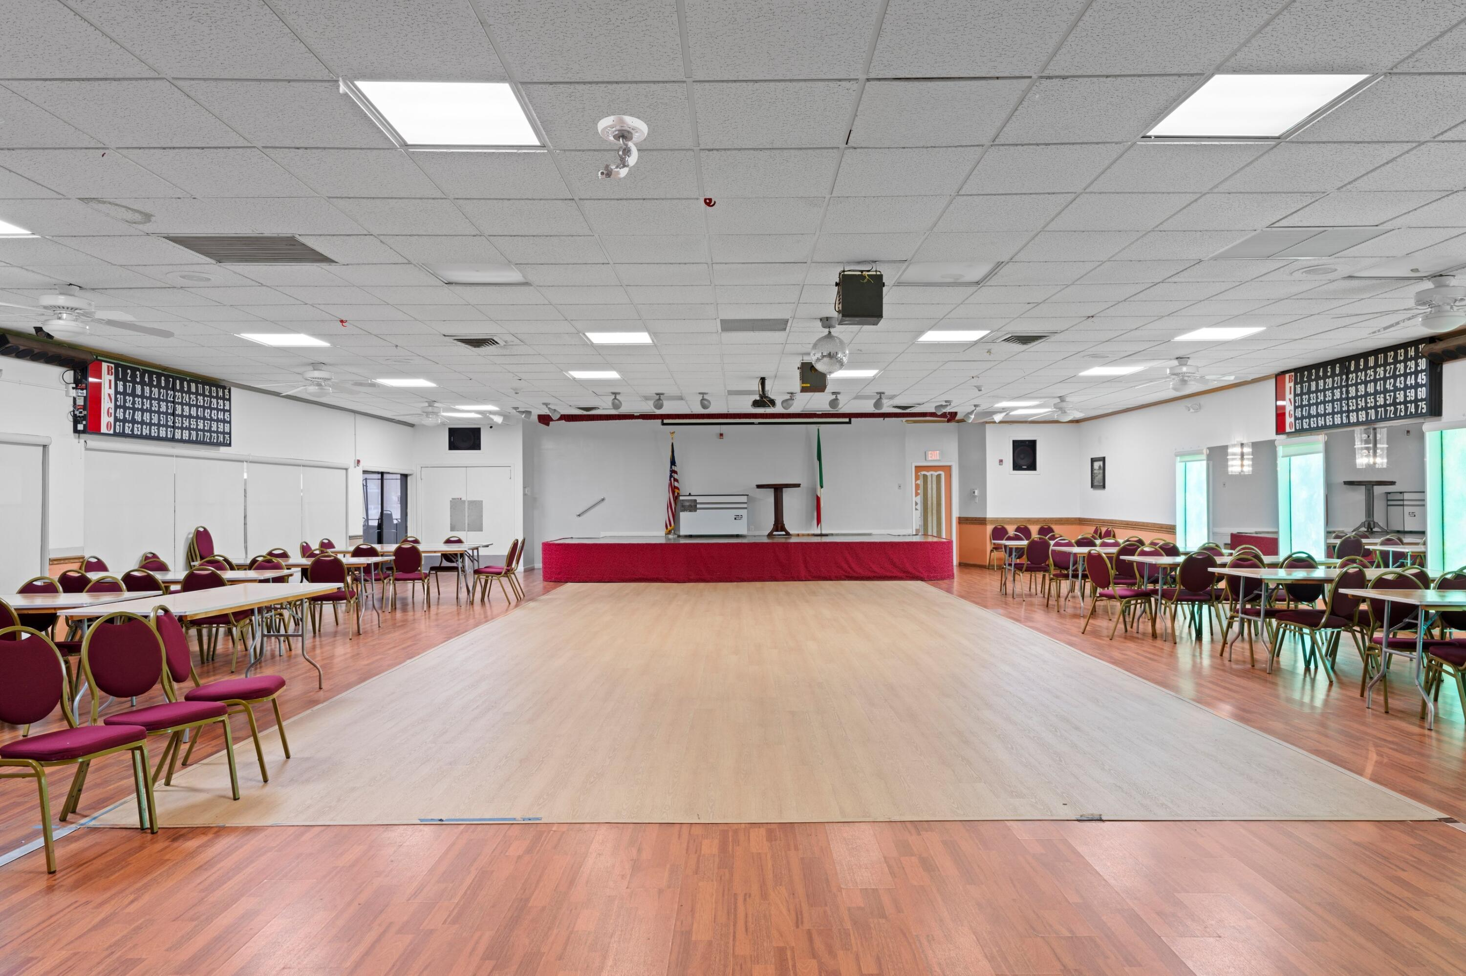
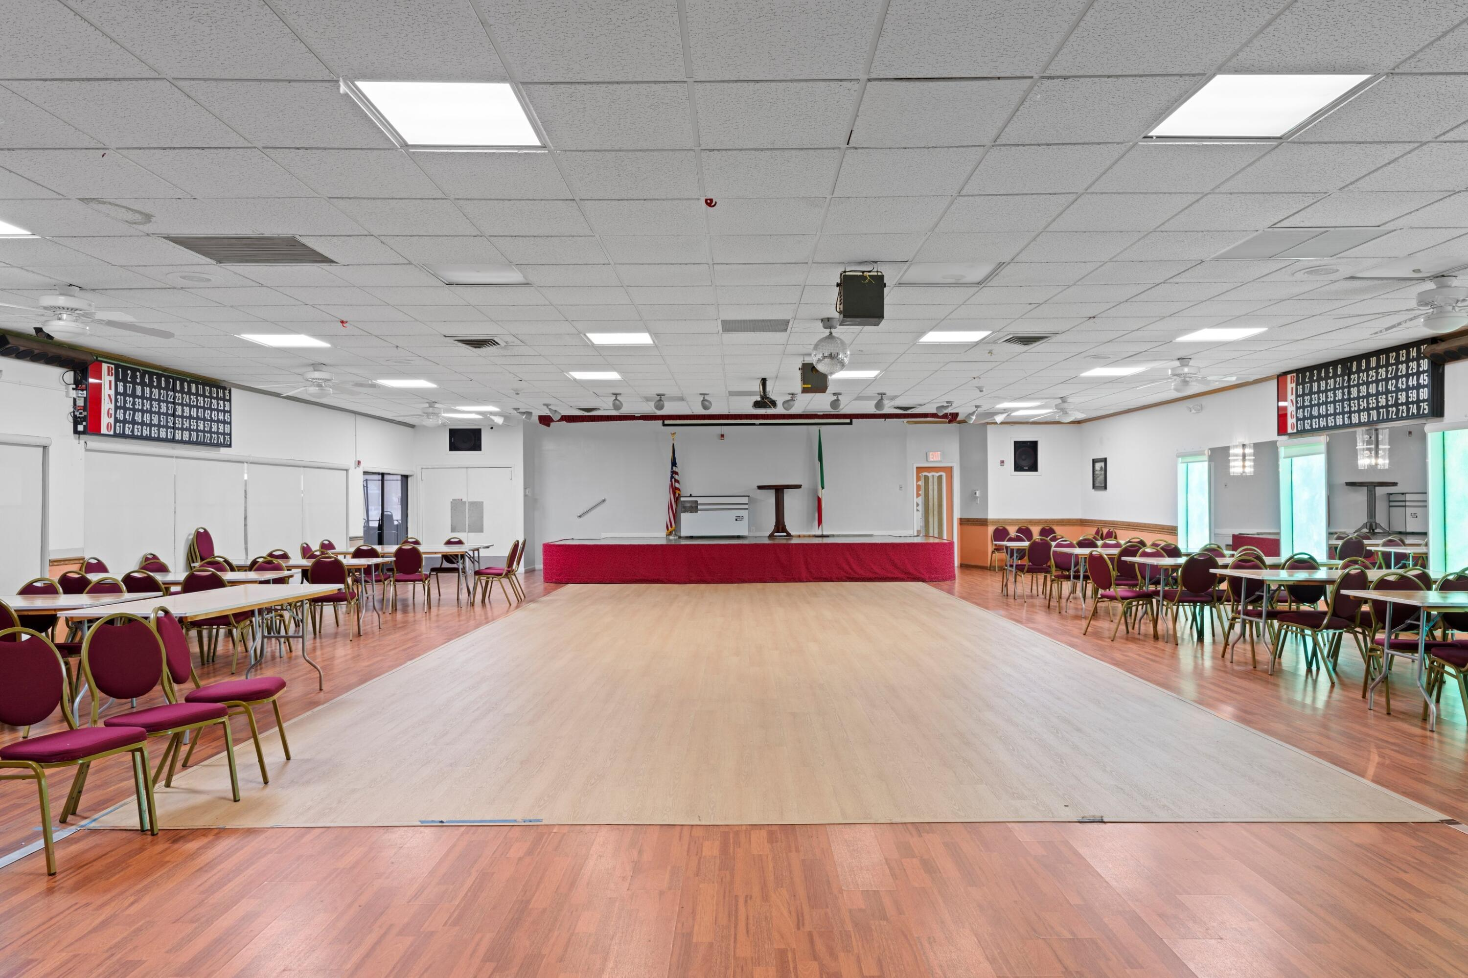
- security camera [597,115,649,180]
